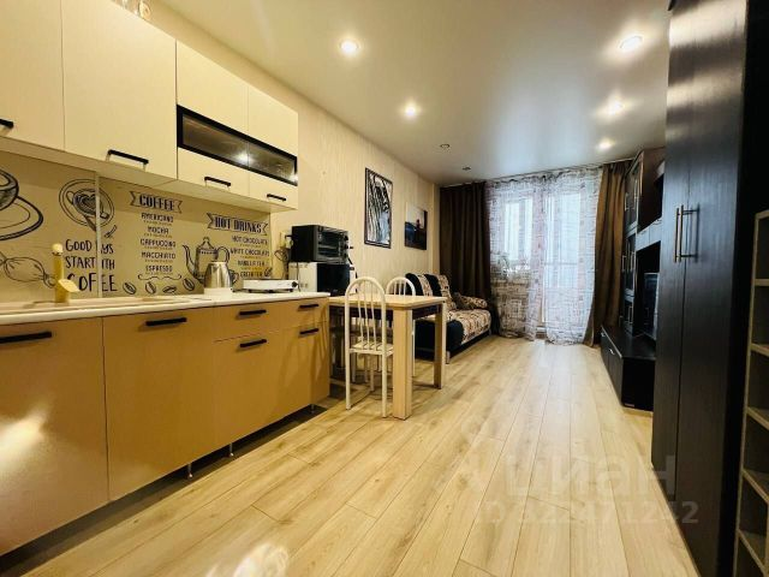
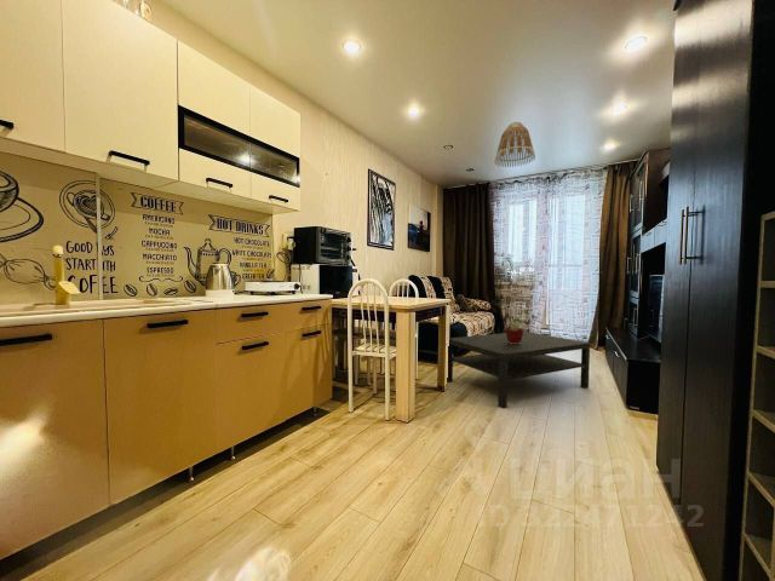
+ coffee table [446,330,591,409]
+ potted plant [504,305,536,344]
+ lamp shade [493,121,536,168]
